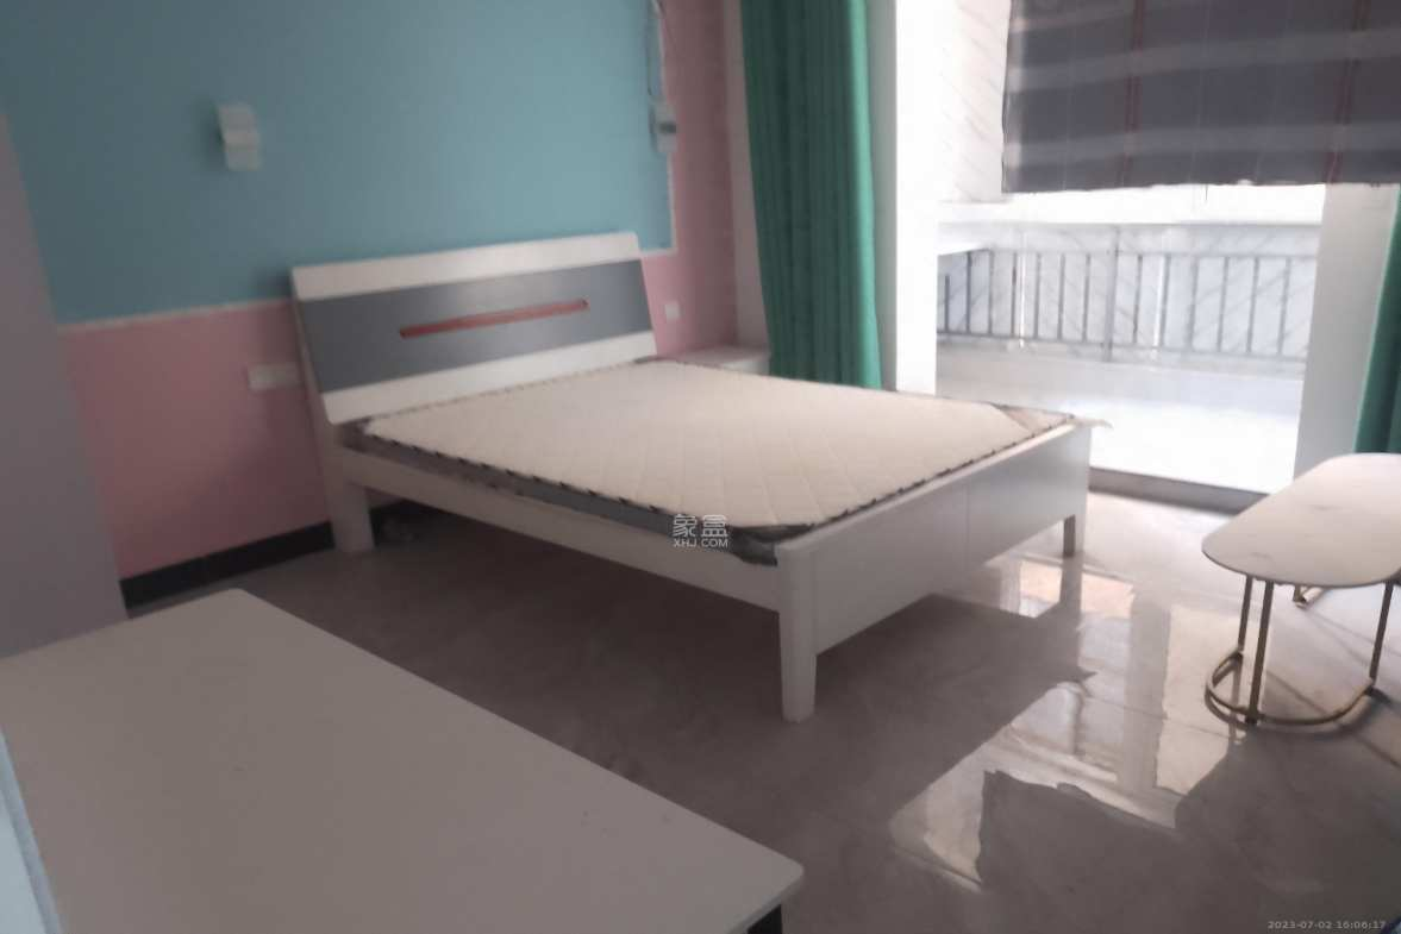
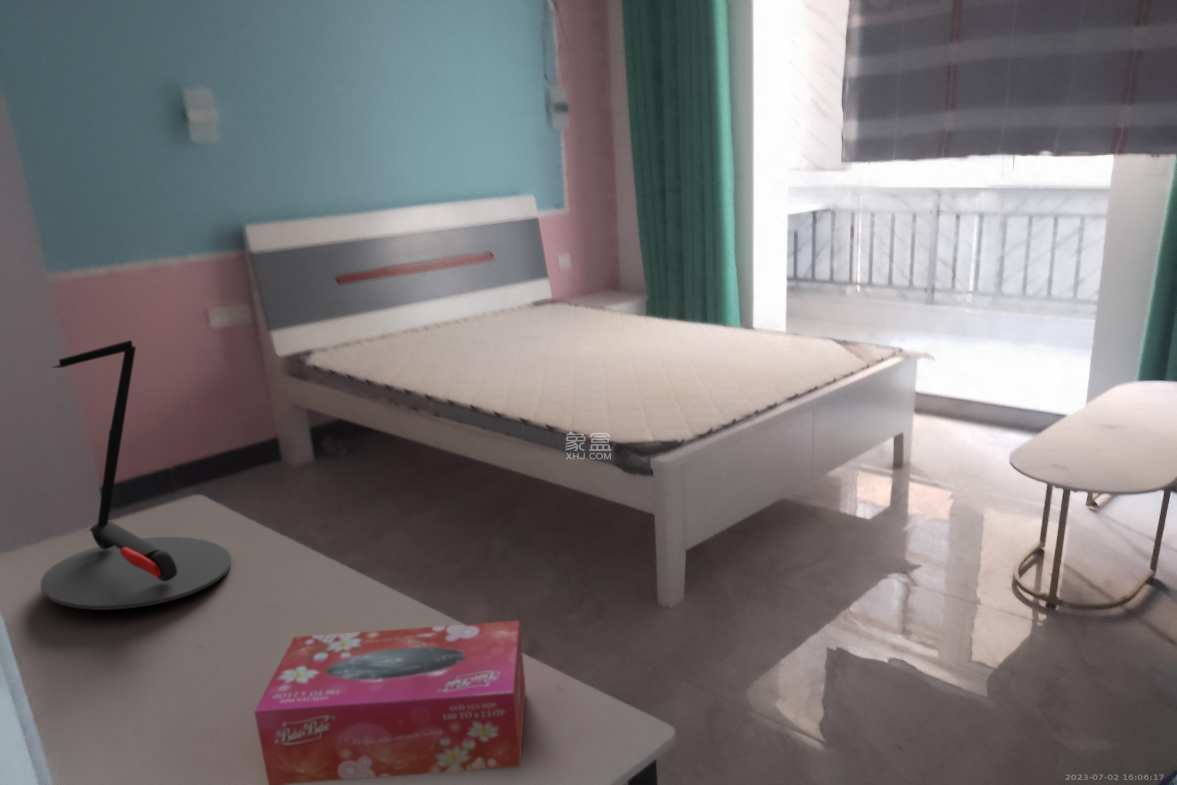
+ tissue box [253,620,527,785]
+ desk lamp [40,339,232,611]
